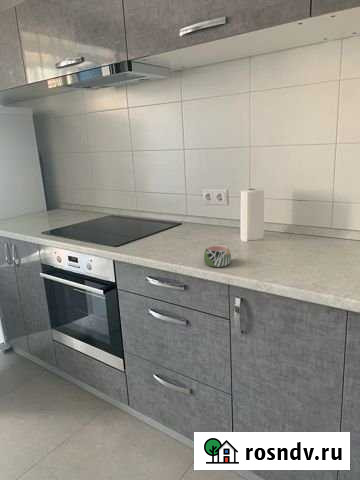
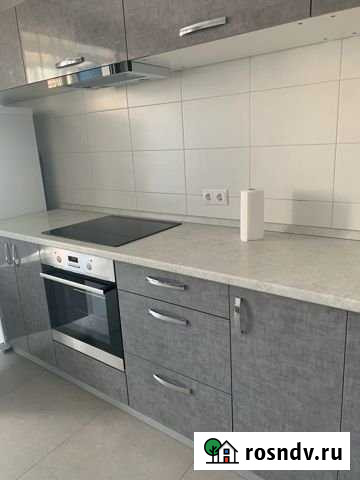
- mug [203,244,232,268]
